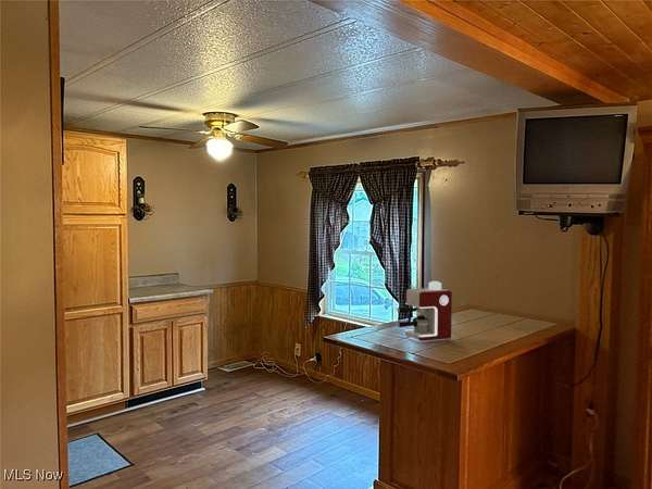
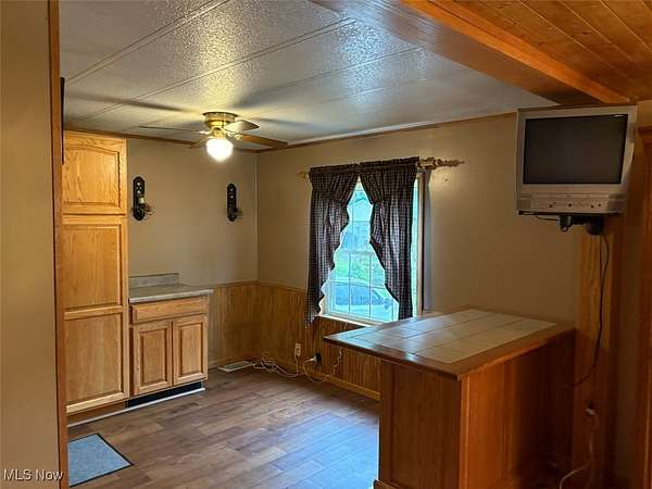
- coffee maker [396,280,453,342]
